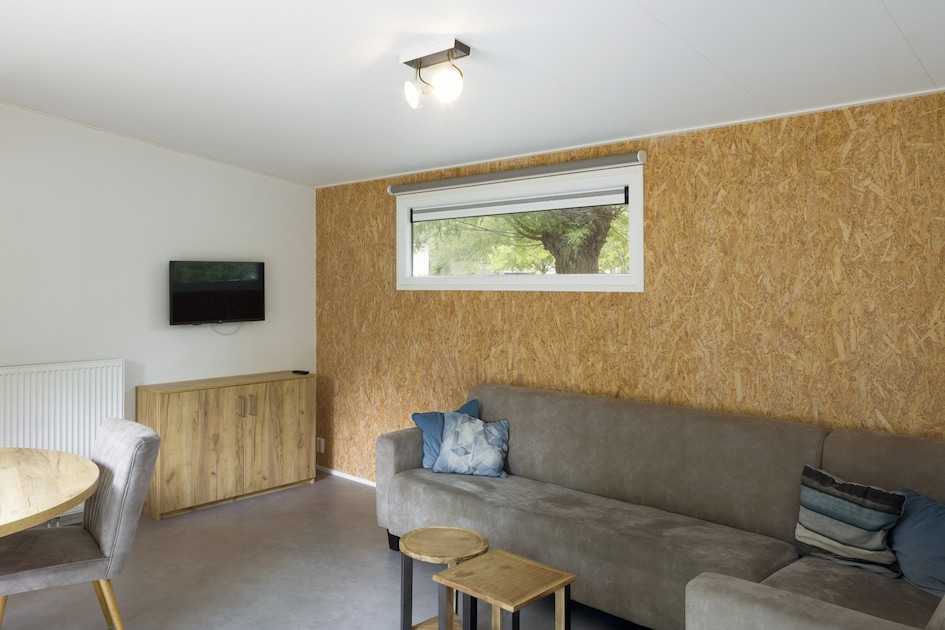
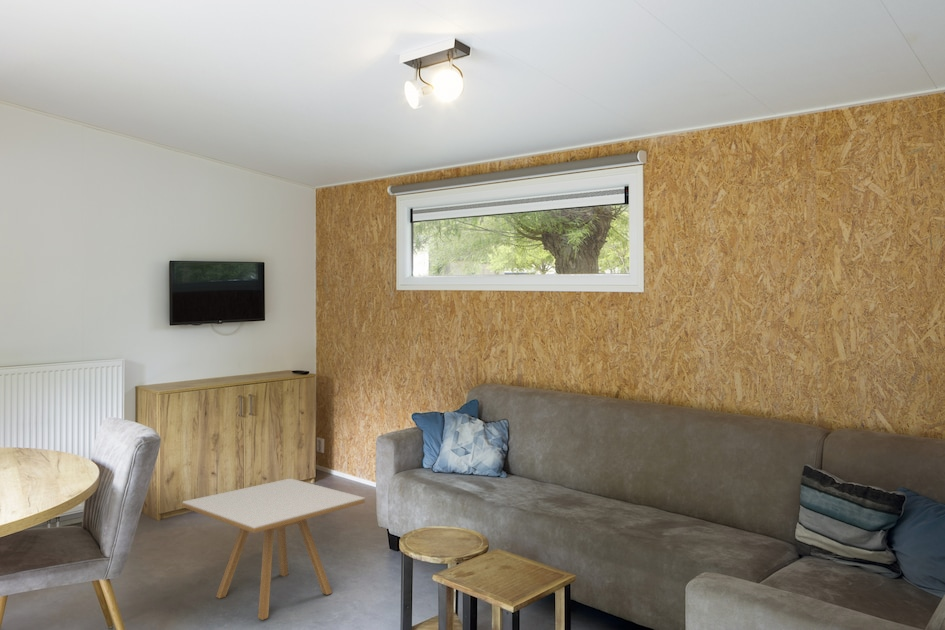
+ side table [181,477,366,621]
